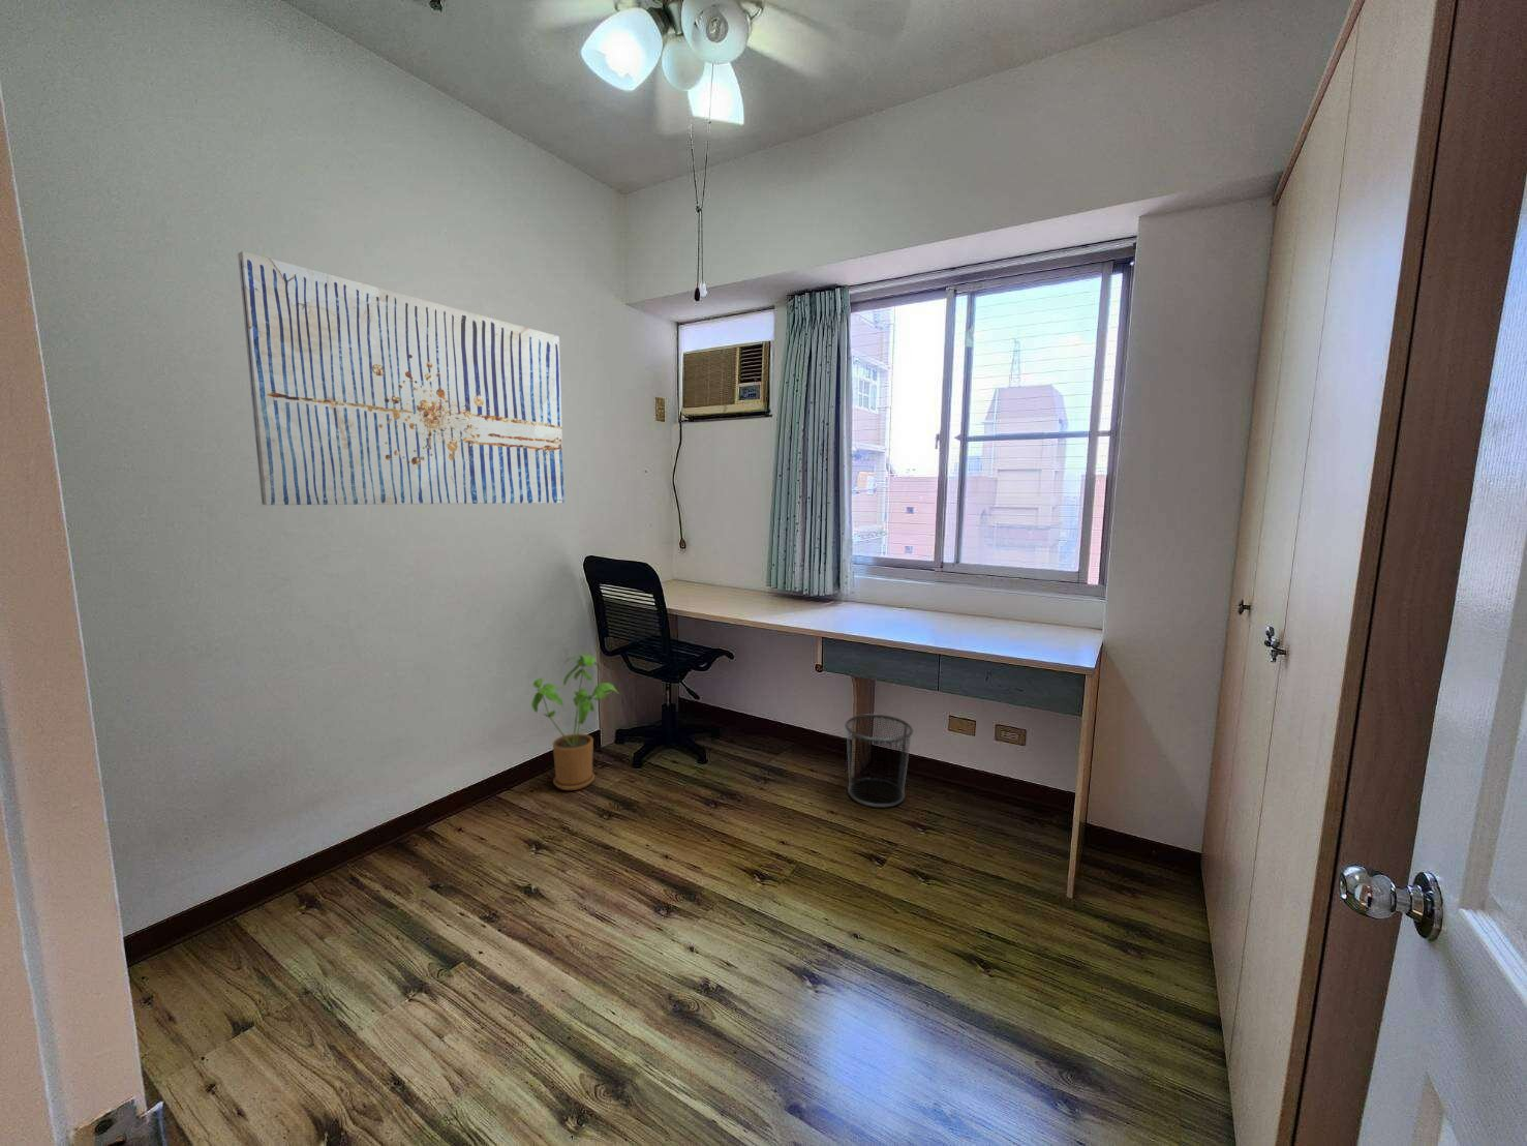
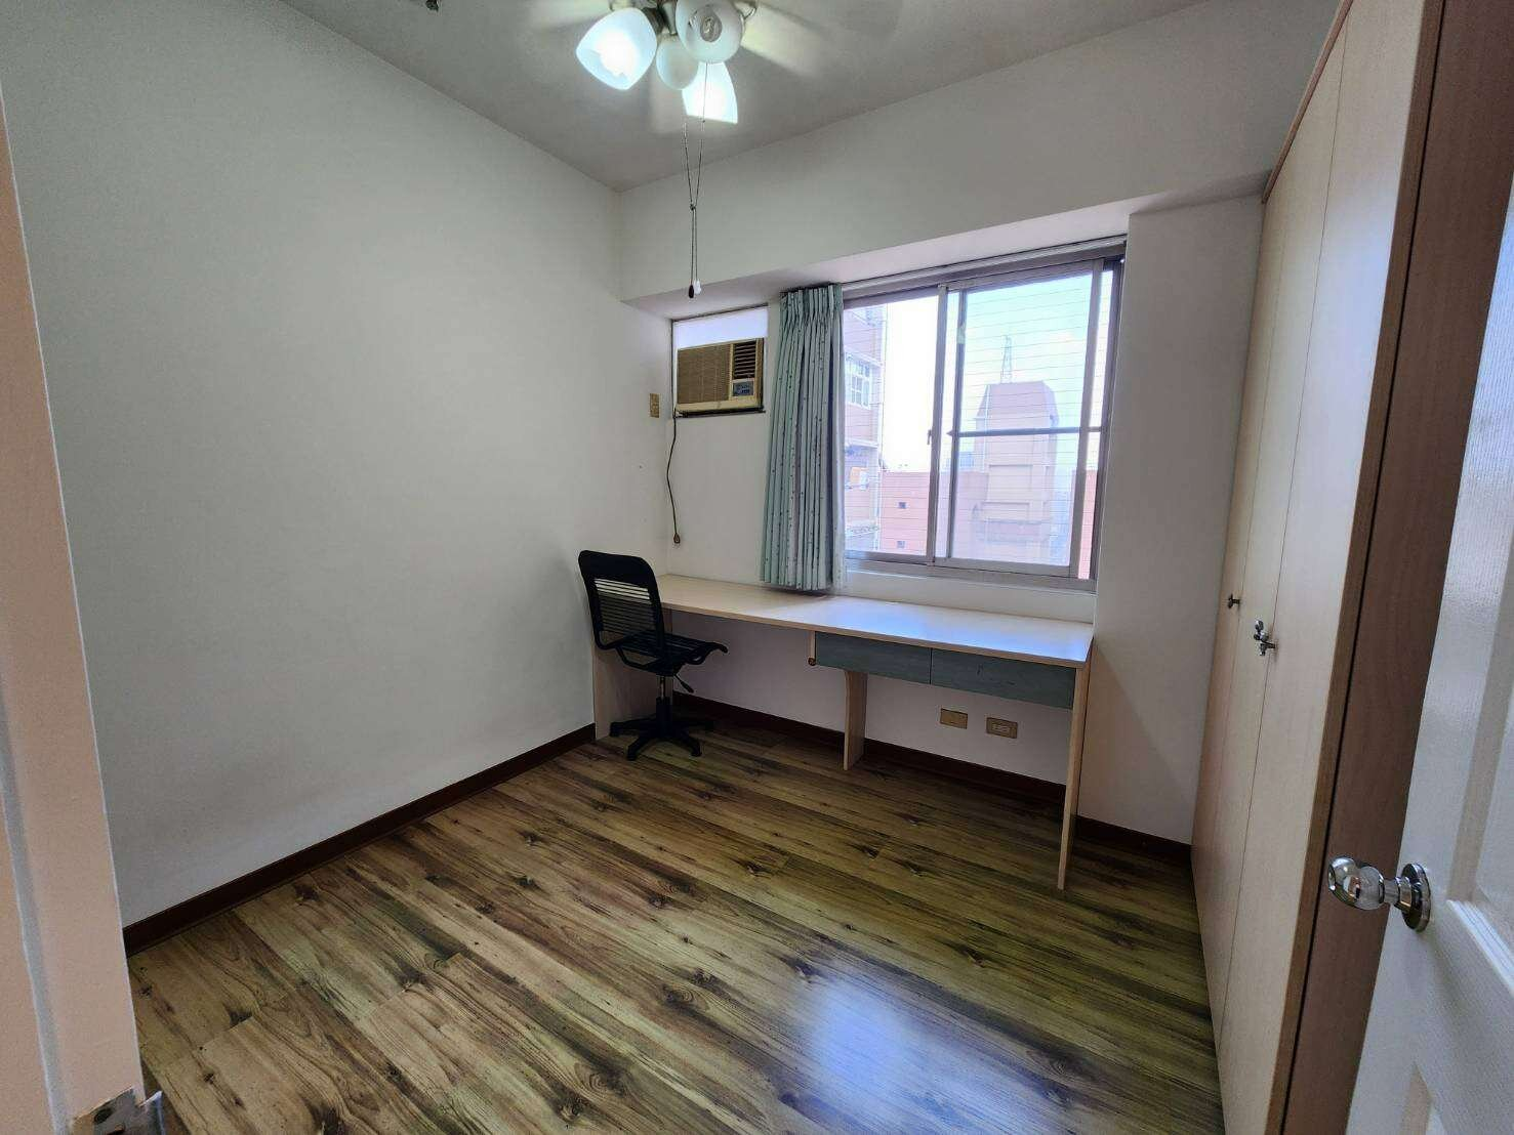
- waste bin [844,713,915,808]
- wall art [237,250,566,506]
- house plant [531,654,621,791]
